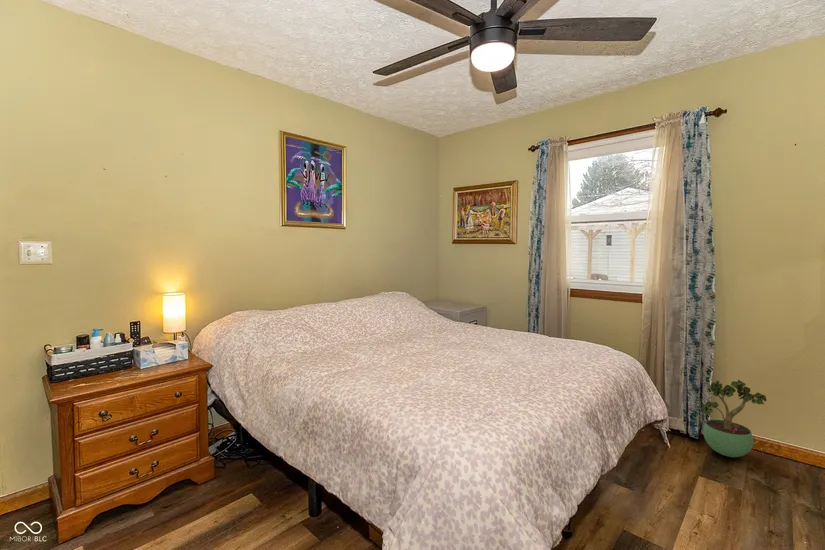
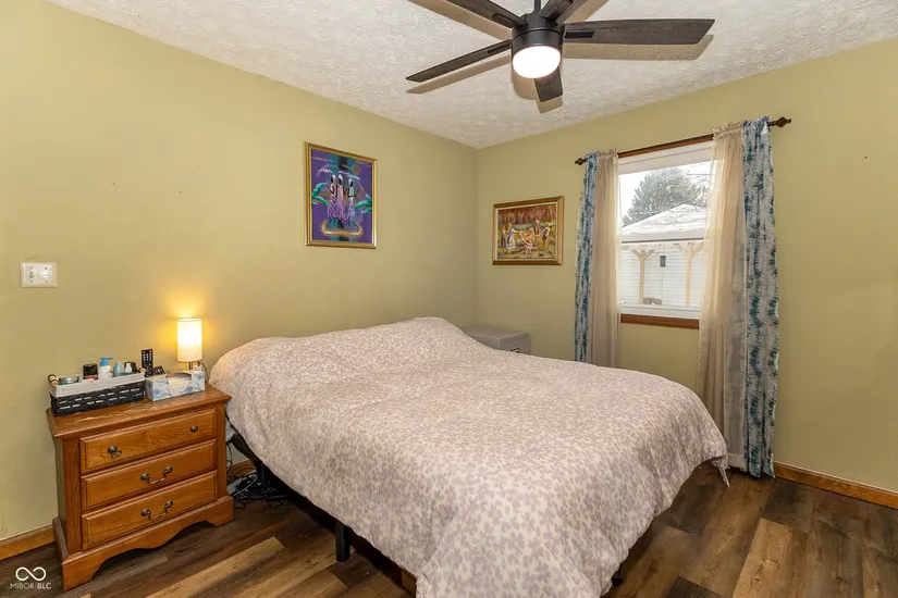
- potted plant [701,379,767,458]
